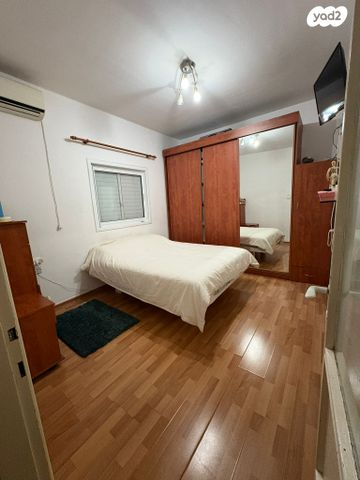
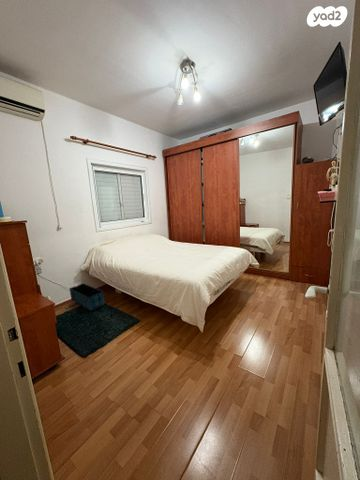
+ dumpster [68,282,106,312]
